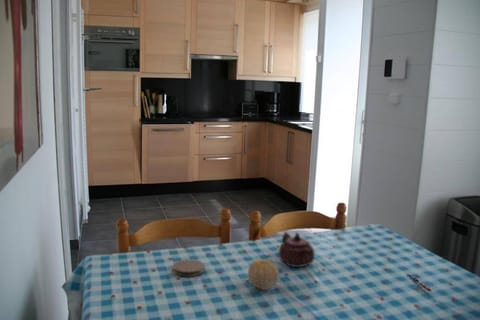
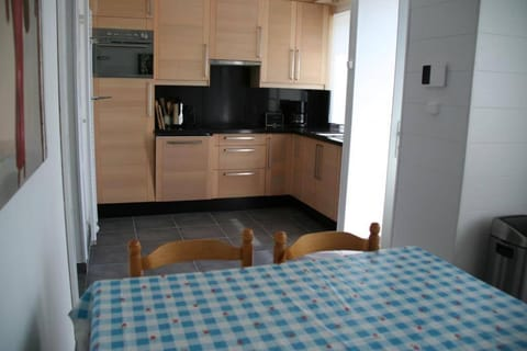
- pen [405,272,433,292]
- coaster [172,258,205,277]
- fruit [247,259,280,291]
- teapot [278,231,316,268]
